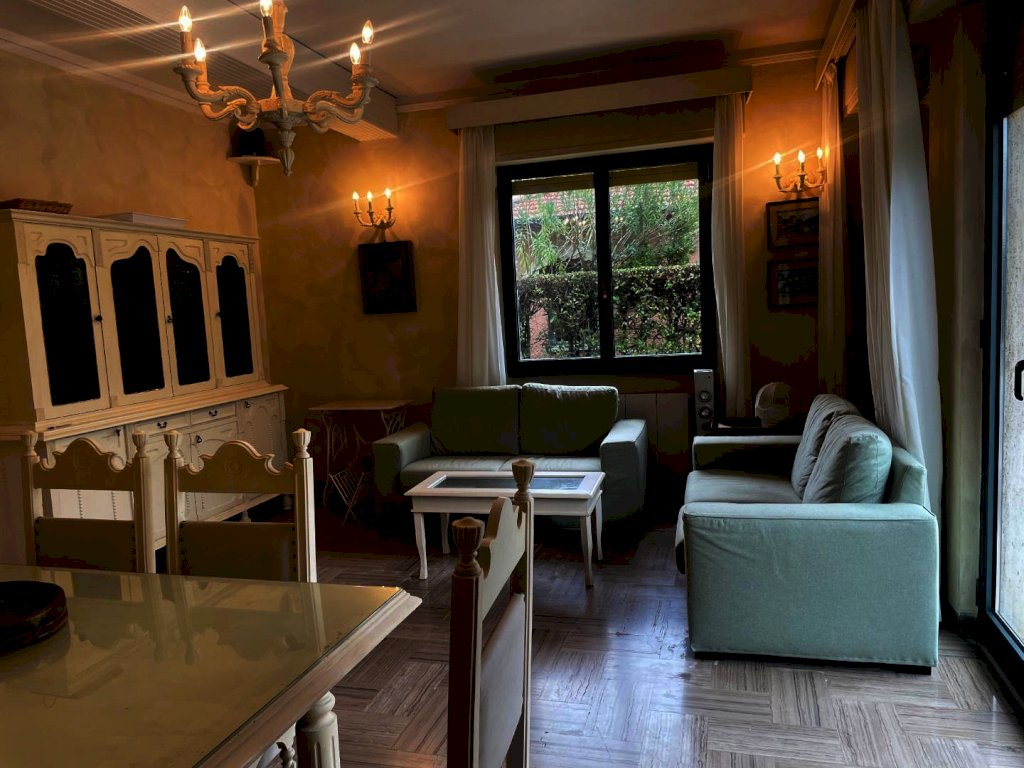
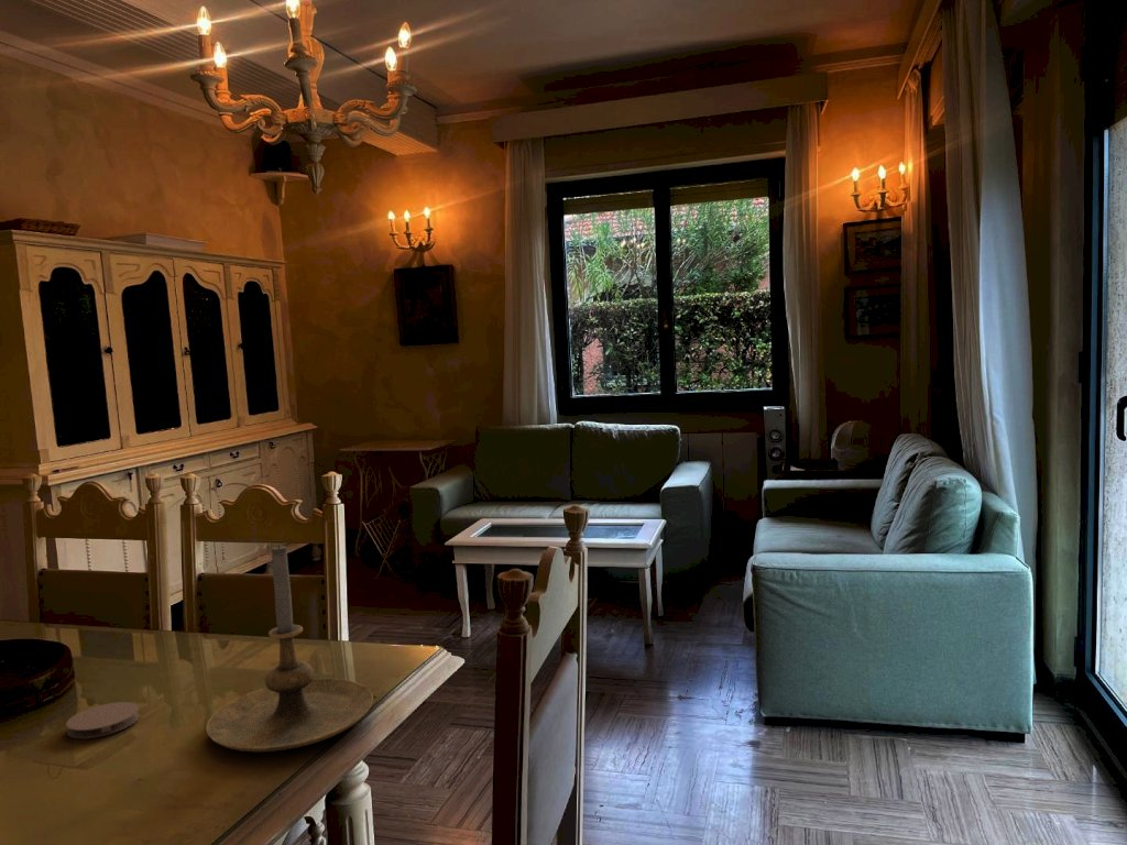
+ coaster [65,701,141,739]
+ candle holder [205,544,374,753]
